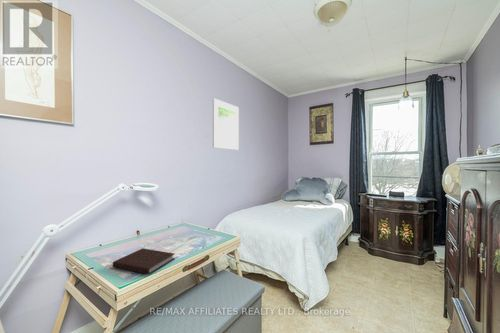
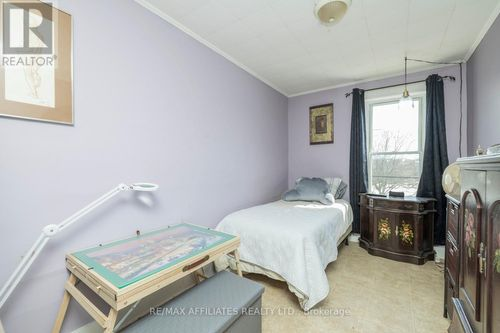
- notebook [112,247,176,275]
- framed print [212,97,240,151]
